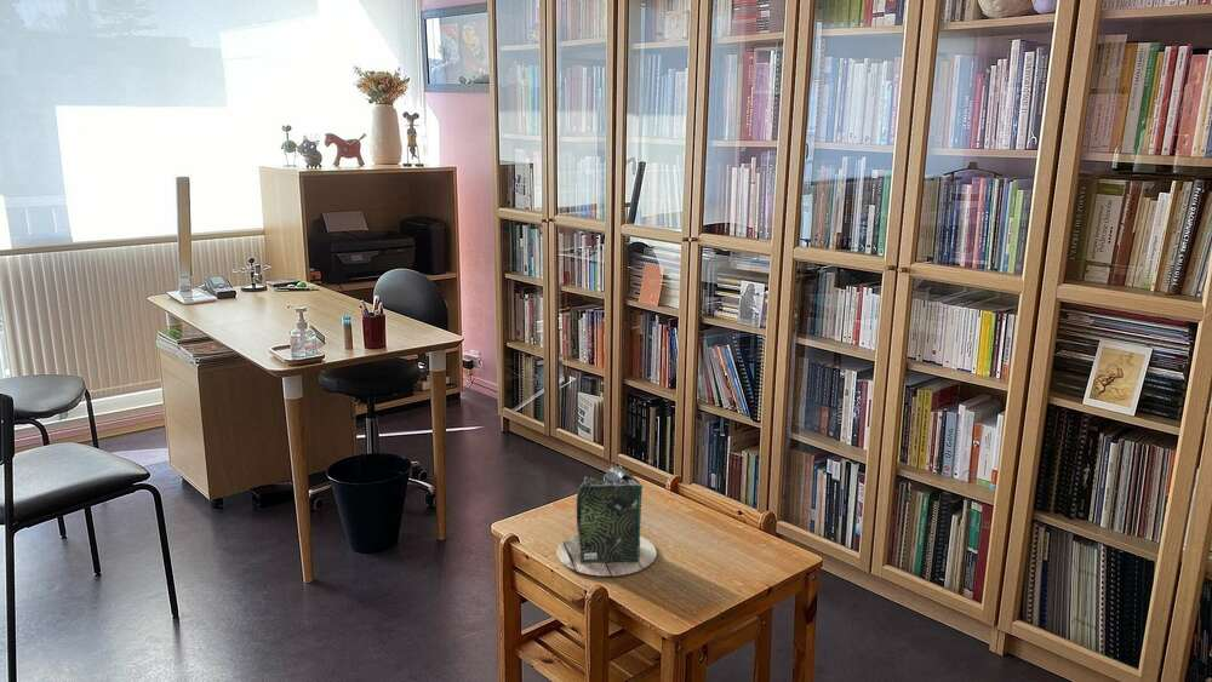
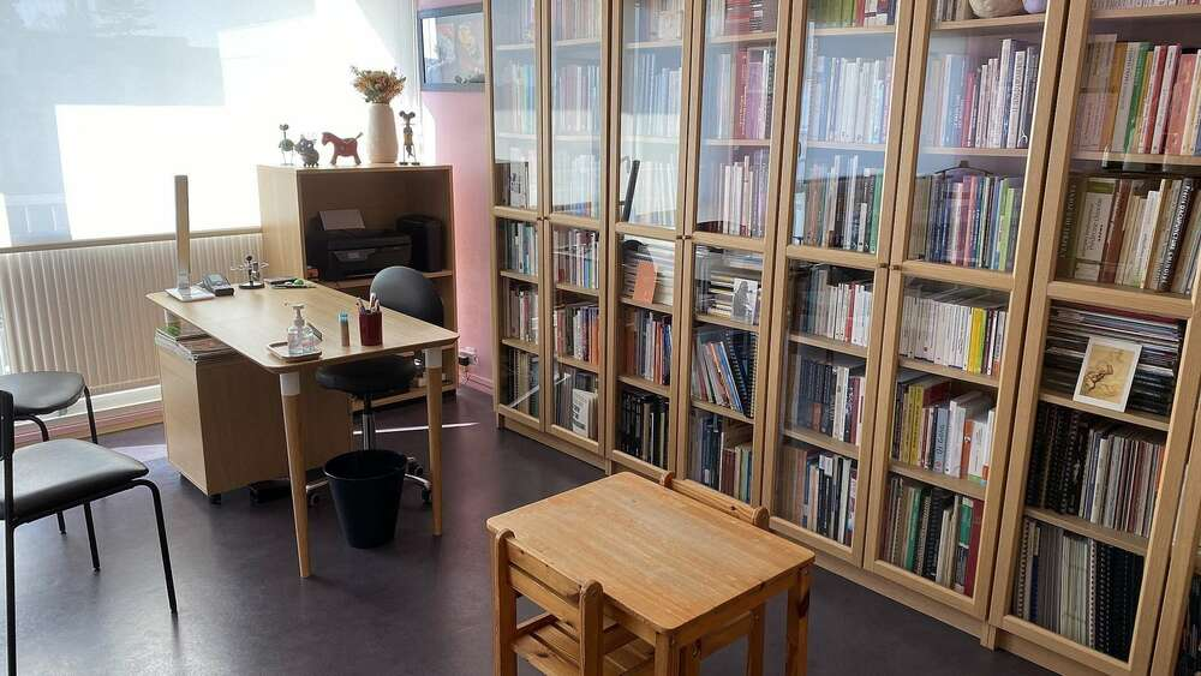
- book [555,465,658,578]
